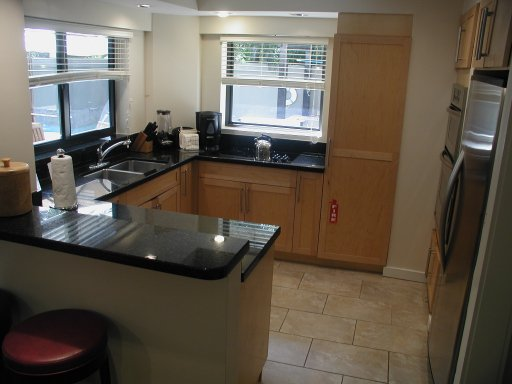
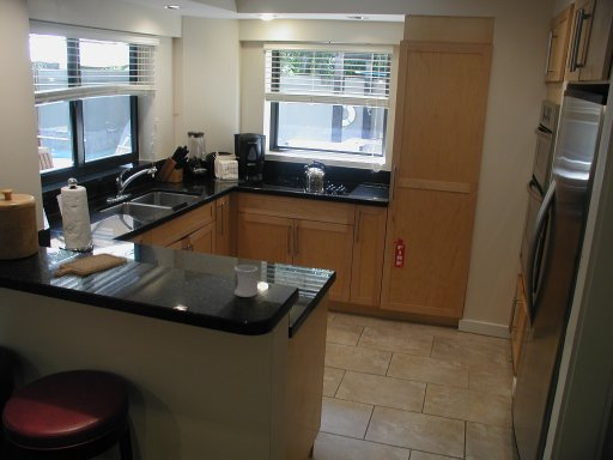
+ cup [233,264,259,298]
+ chopping board [54,252,128,277]
